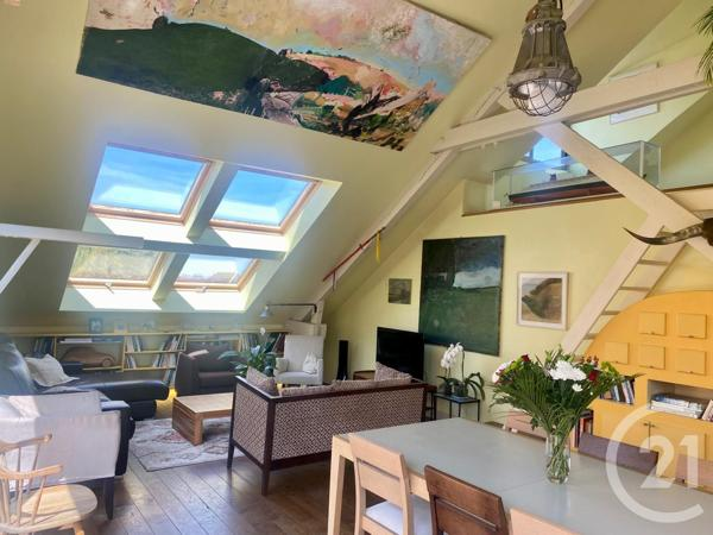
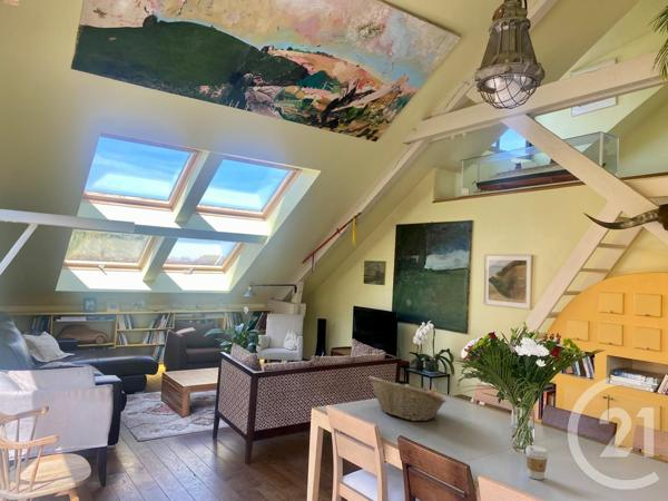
+ coffee cup [524,444,549,481]
+ fruit basket [367,375,448,422]
